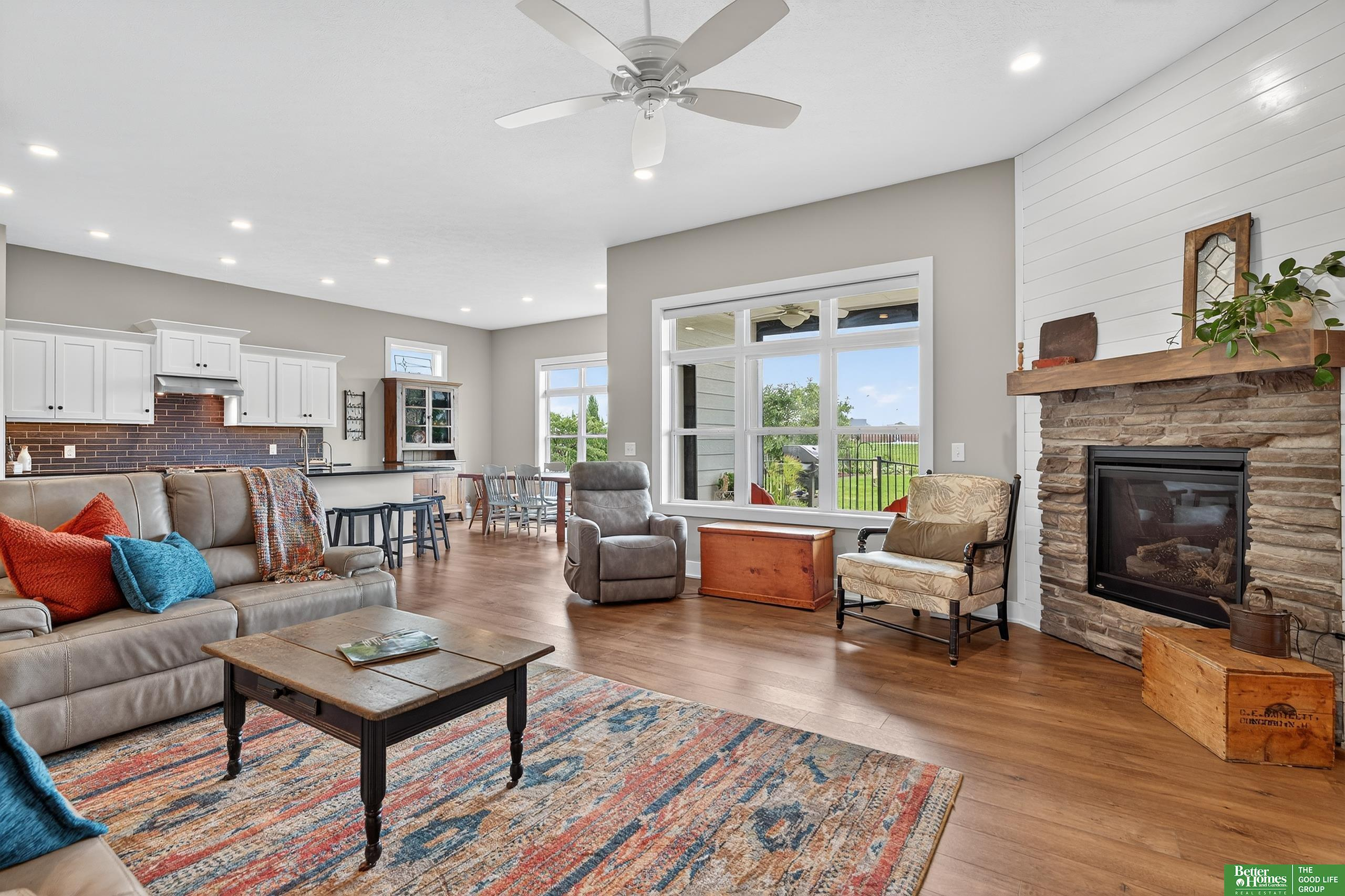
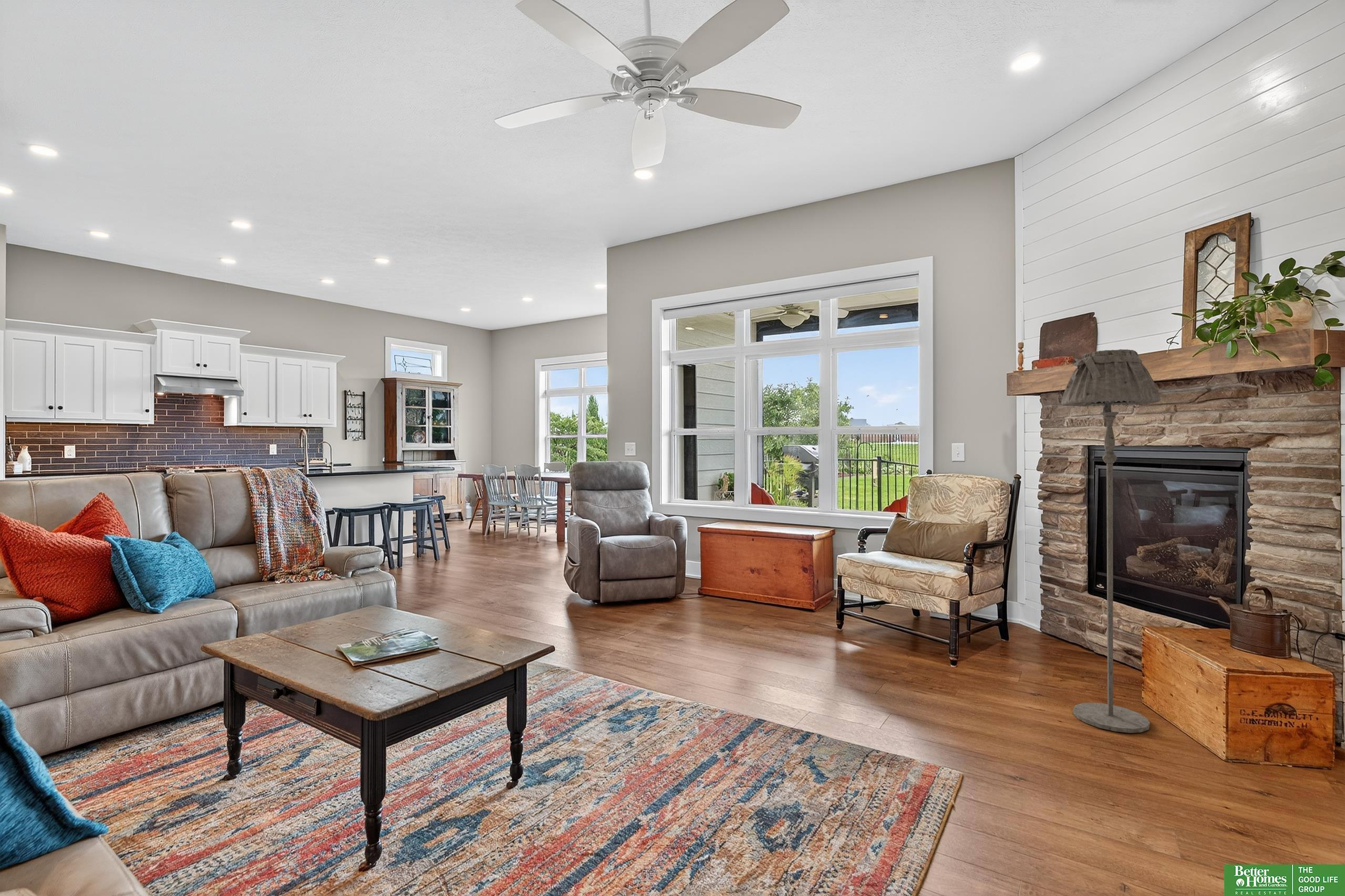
+ floor lamp [1061,349,1161,733]
